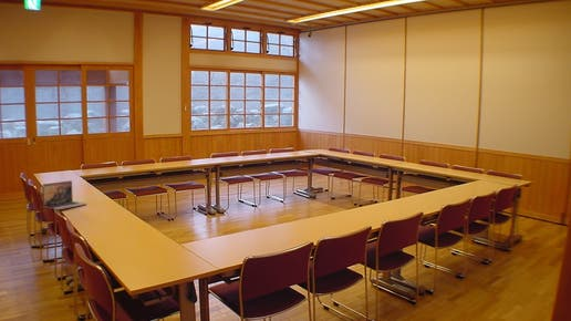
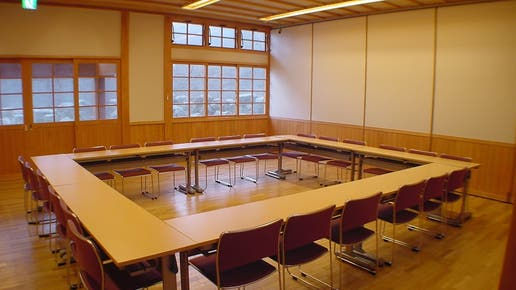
- laptop [41,179,89,210]
